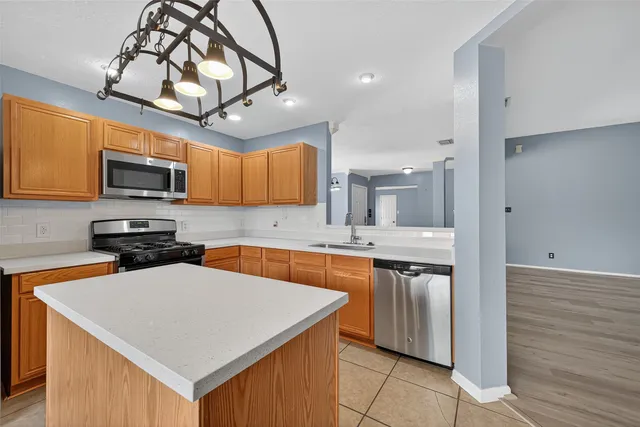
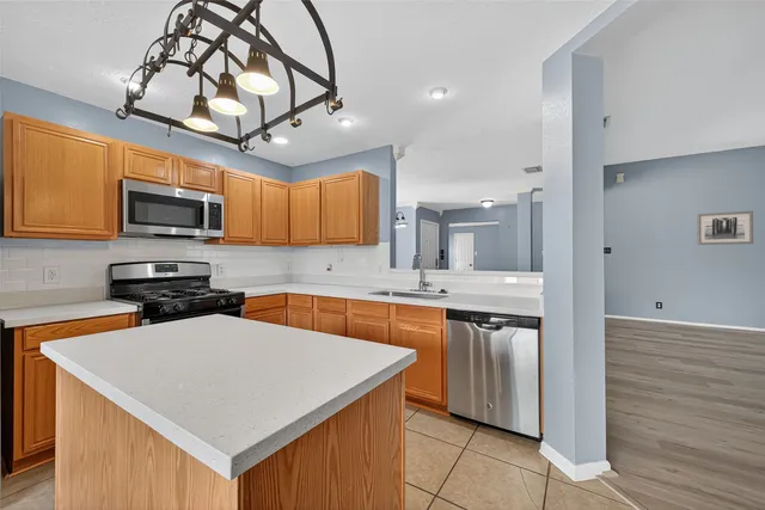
+ wall art [696,210,754,246]
